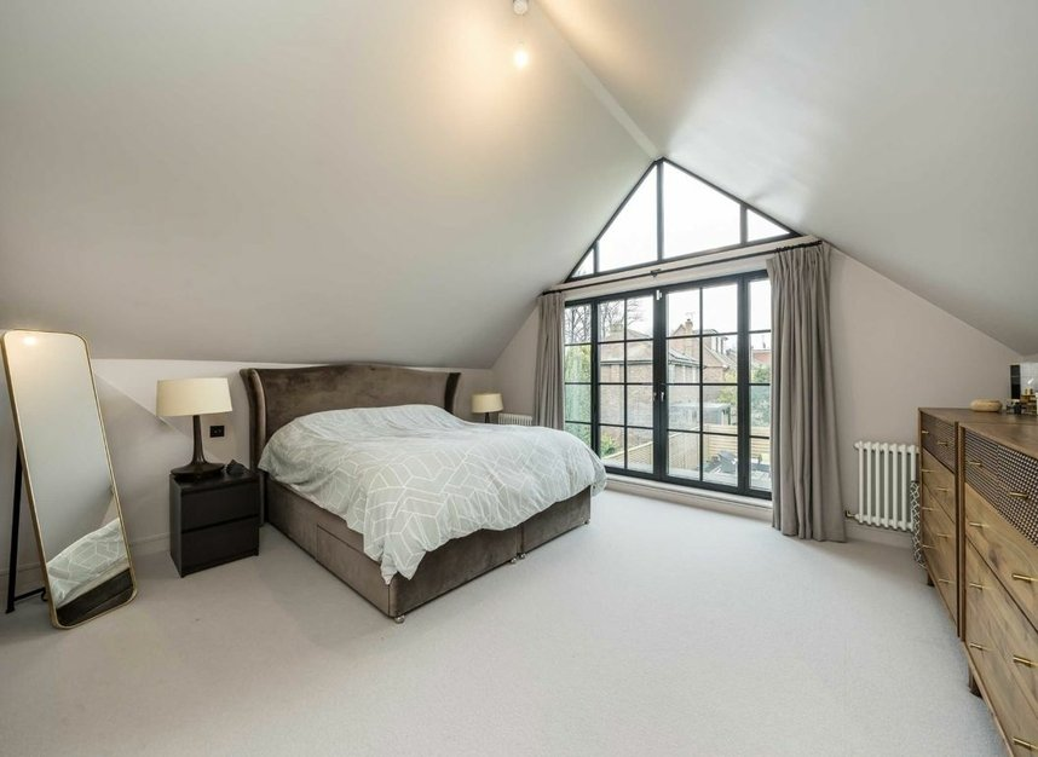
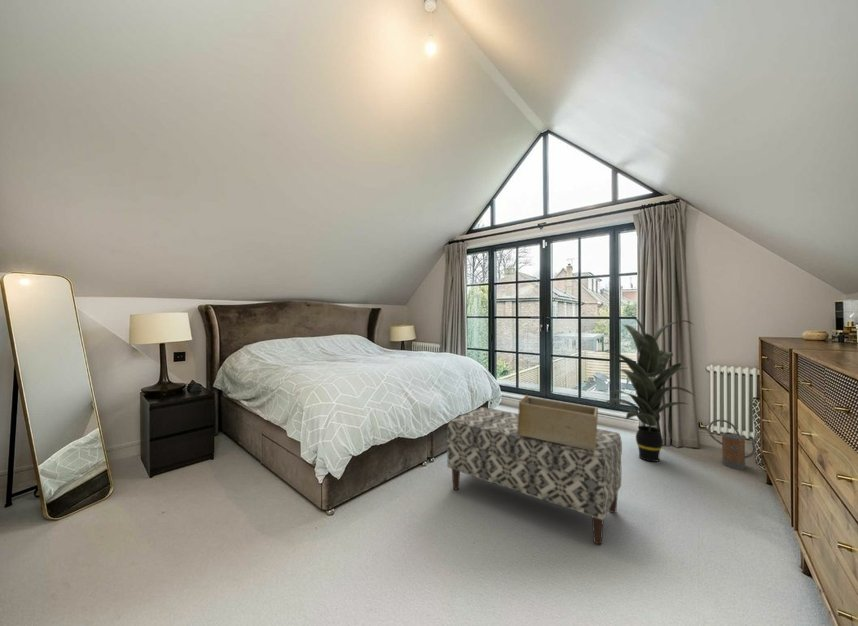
+ bench [446,406,623,545]
+ indoor plant [594,312,695,463]
+ watering can [707,419,761,470]
+ decorative box [517,394,599,451]
